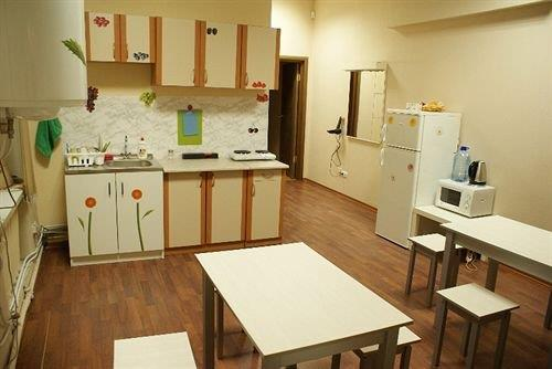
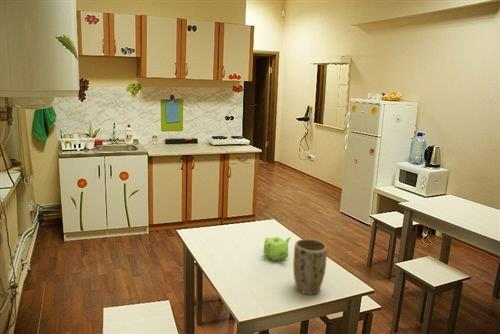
+ plant pot [292,238,328,295]
+ teapot [263,236,292,262]
